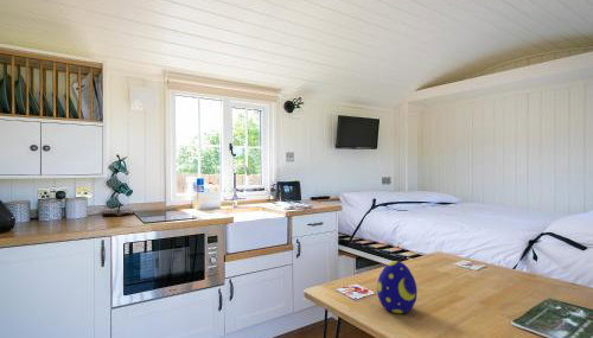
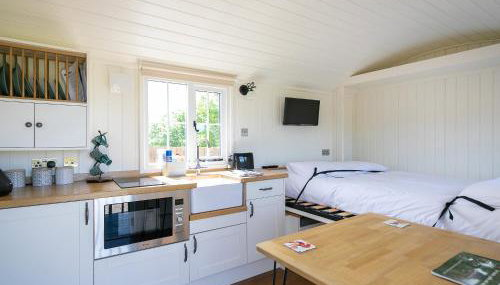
- decorative egg [376,260,419,314]
